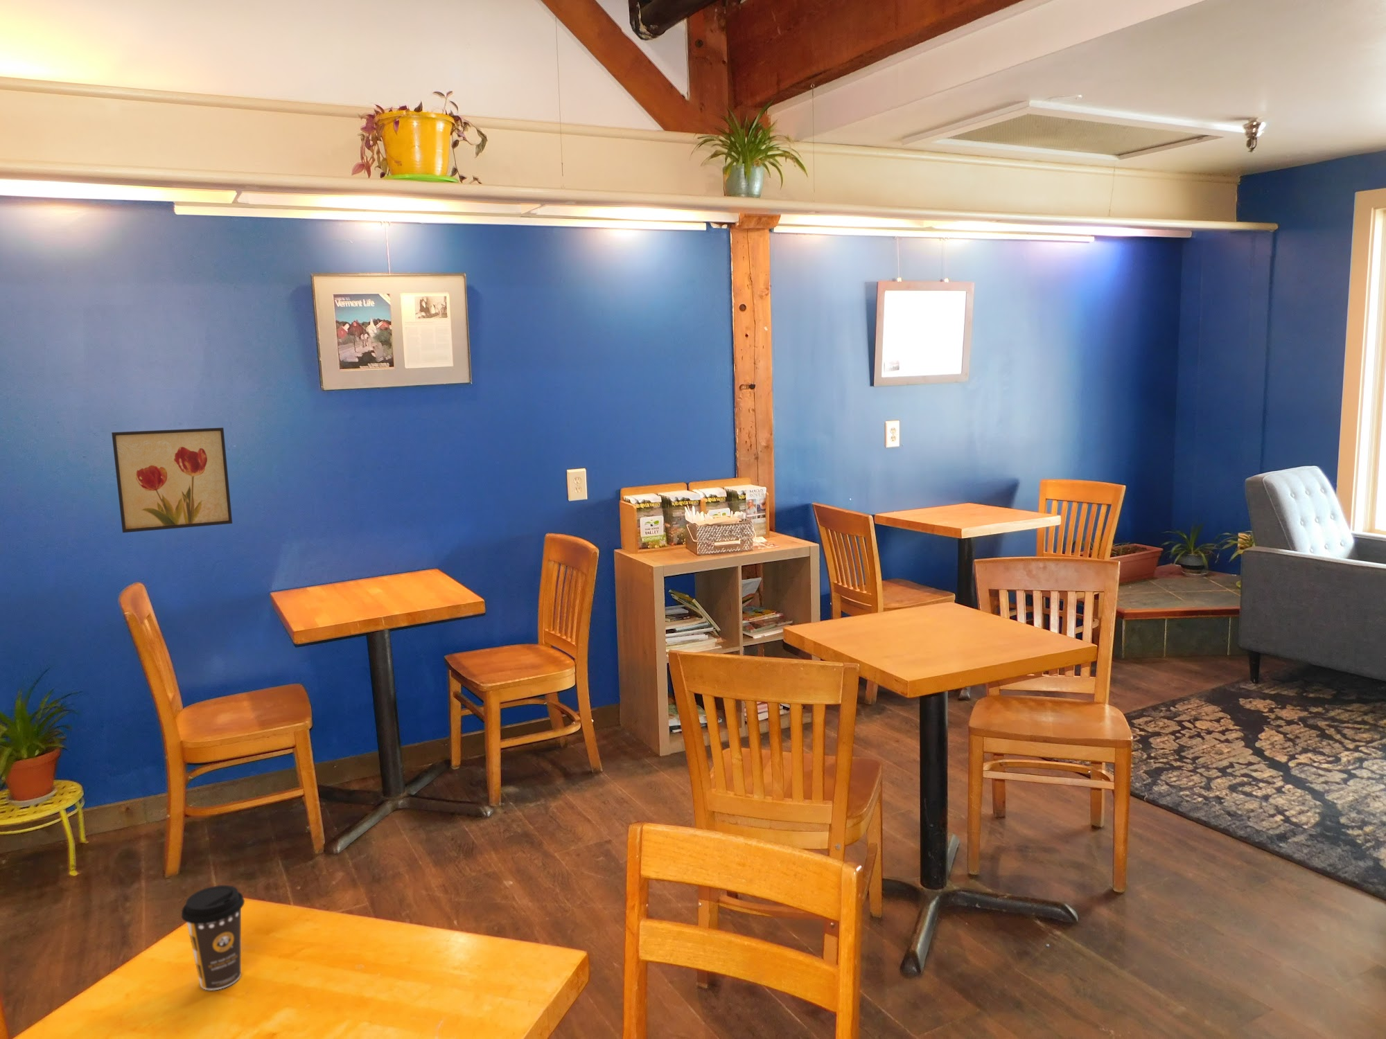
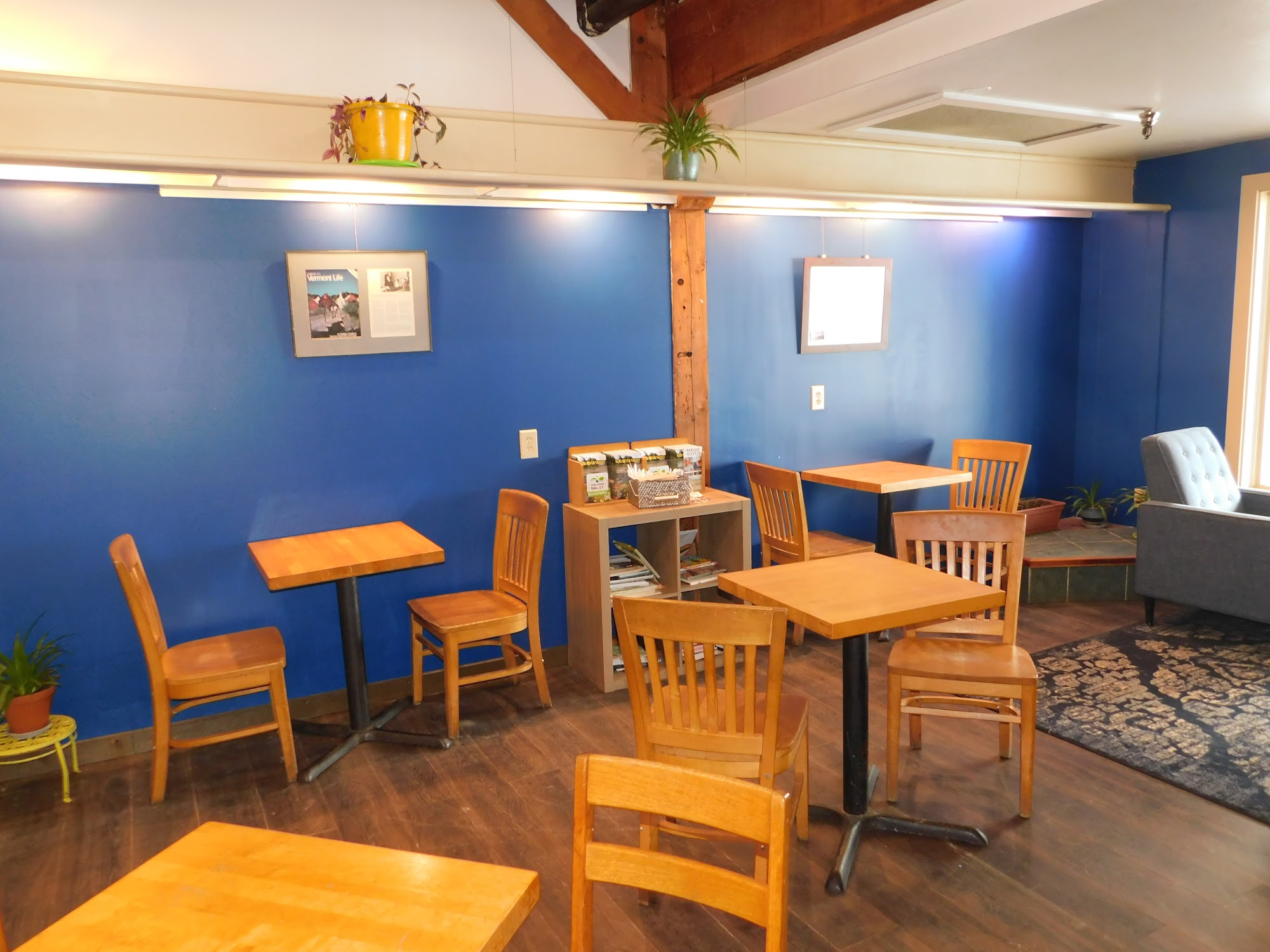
- wall art [111,427,232,534]
- coffee cup [181,884,246,991]
